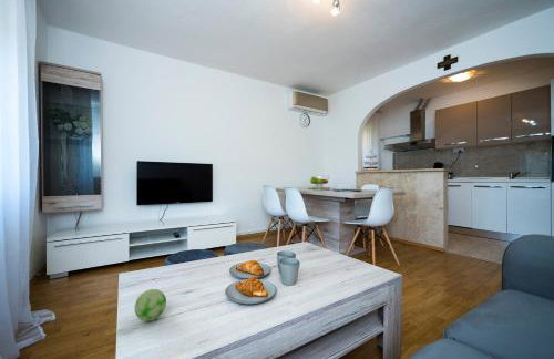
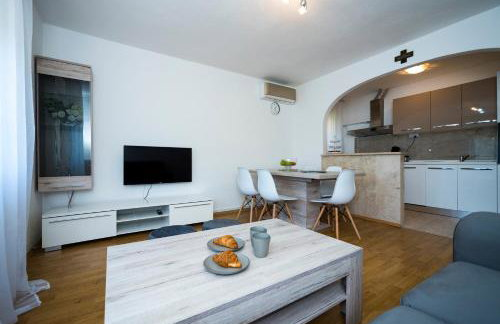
- decorative ball [133,288,167,322]
